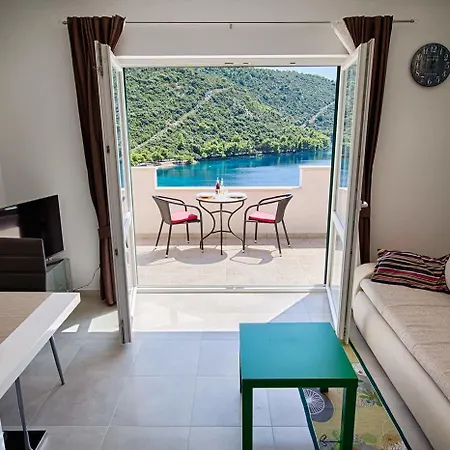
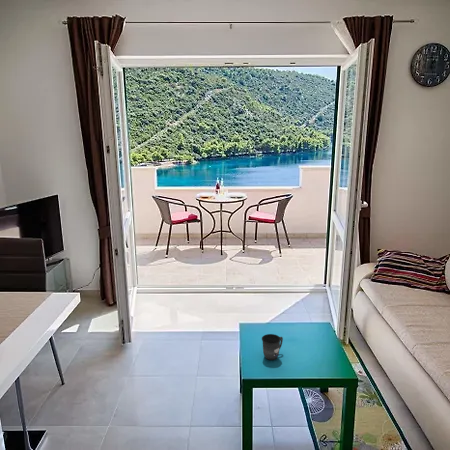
+ mug [261,333,284,361]
